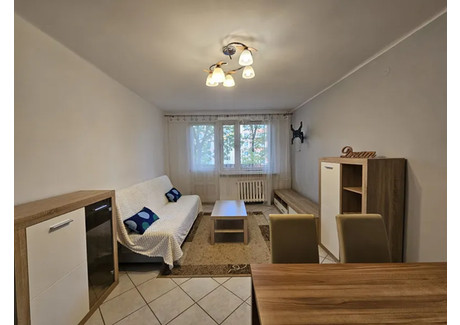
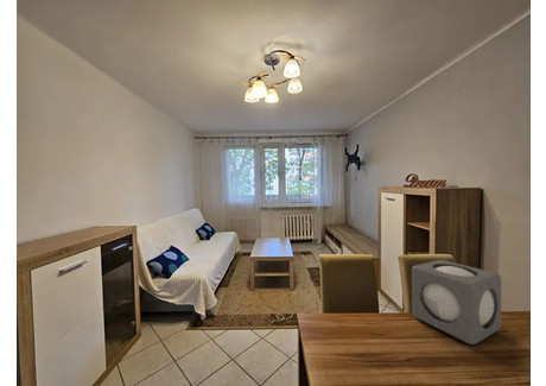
+ speaker [411,259,502,346]
